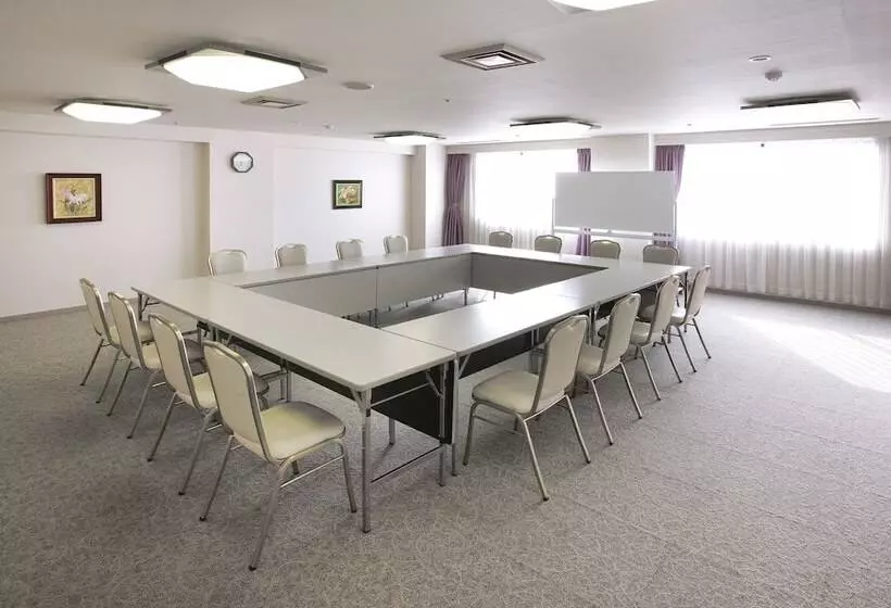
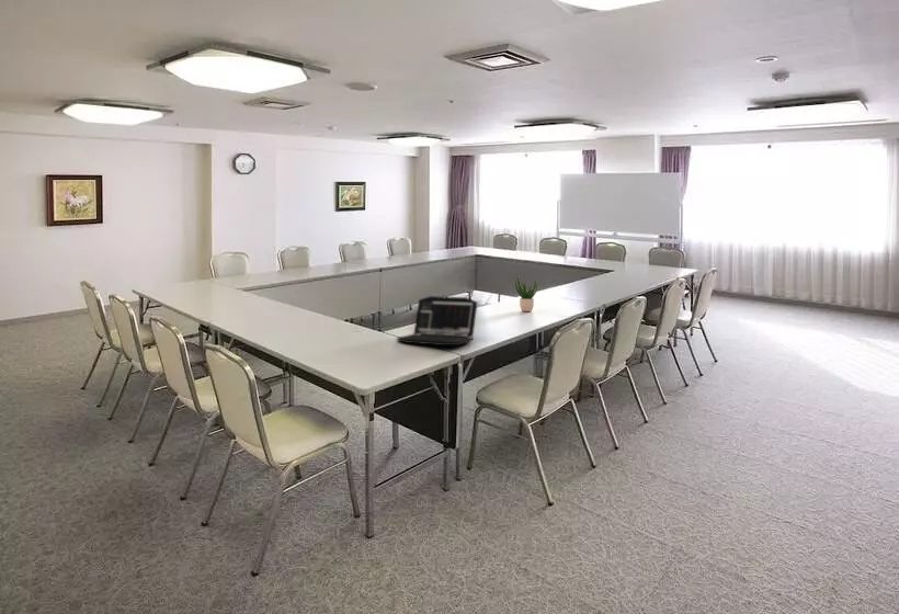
+ potted plant [514,272,539,312]
+ laptop [396,295,478,346]
